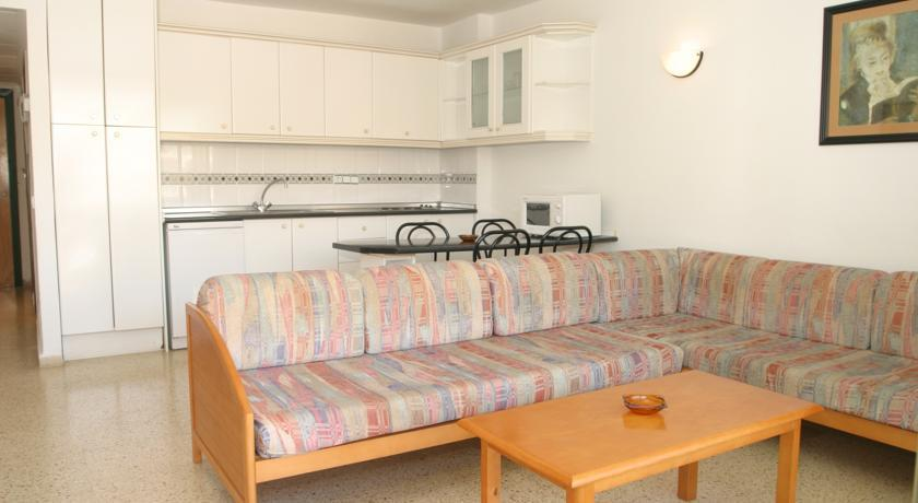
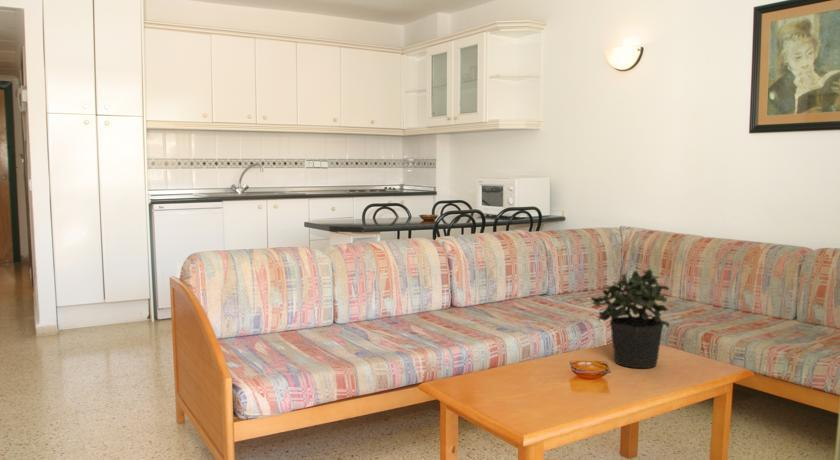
+ potted plant [590,268,671,369]
